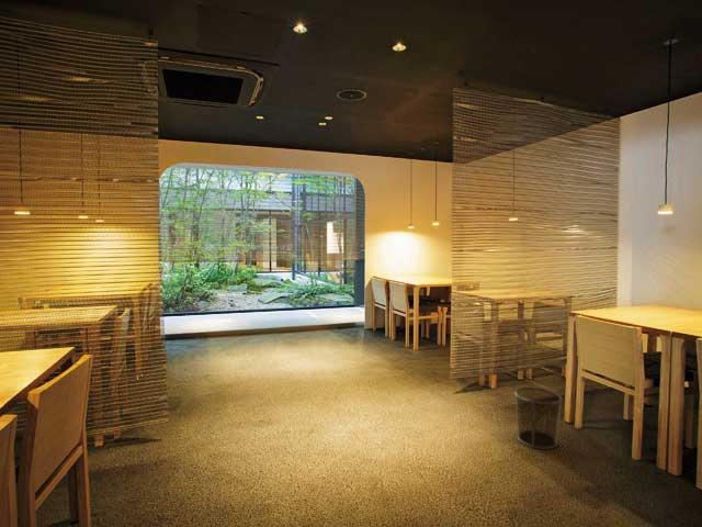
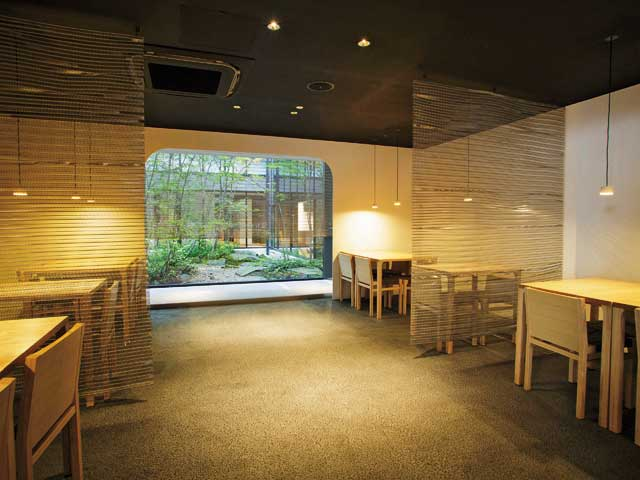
- waste bin [513,386,564,450]
